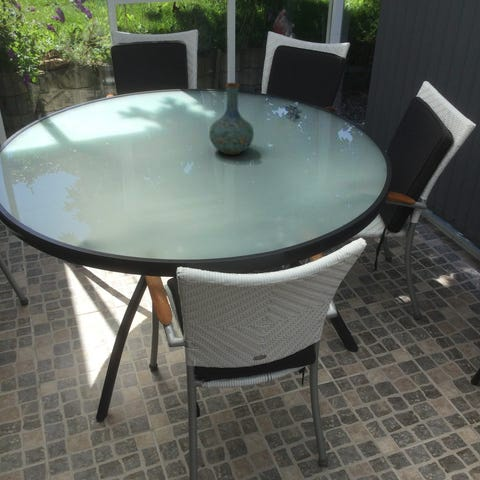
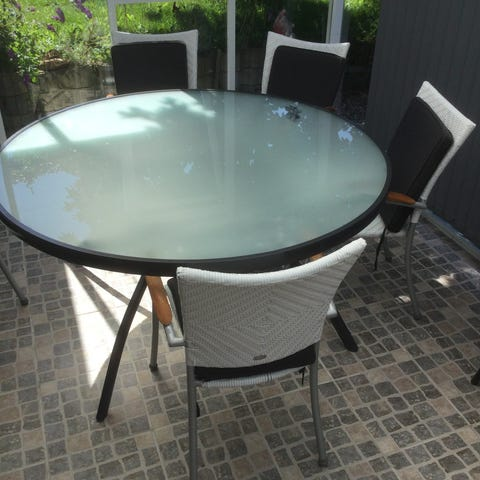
- vase [208,82,255,156]
